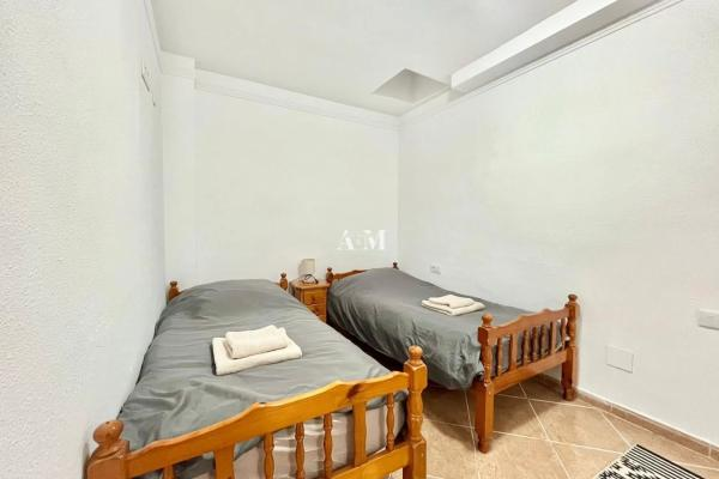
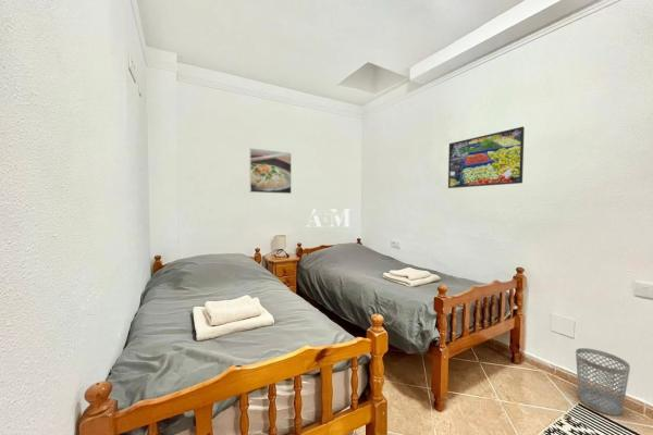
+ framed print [248,147,293,195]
+ wastebasket [575,347,631,417]
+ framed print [447,125,526,189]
